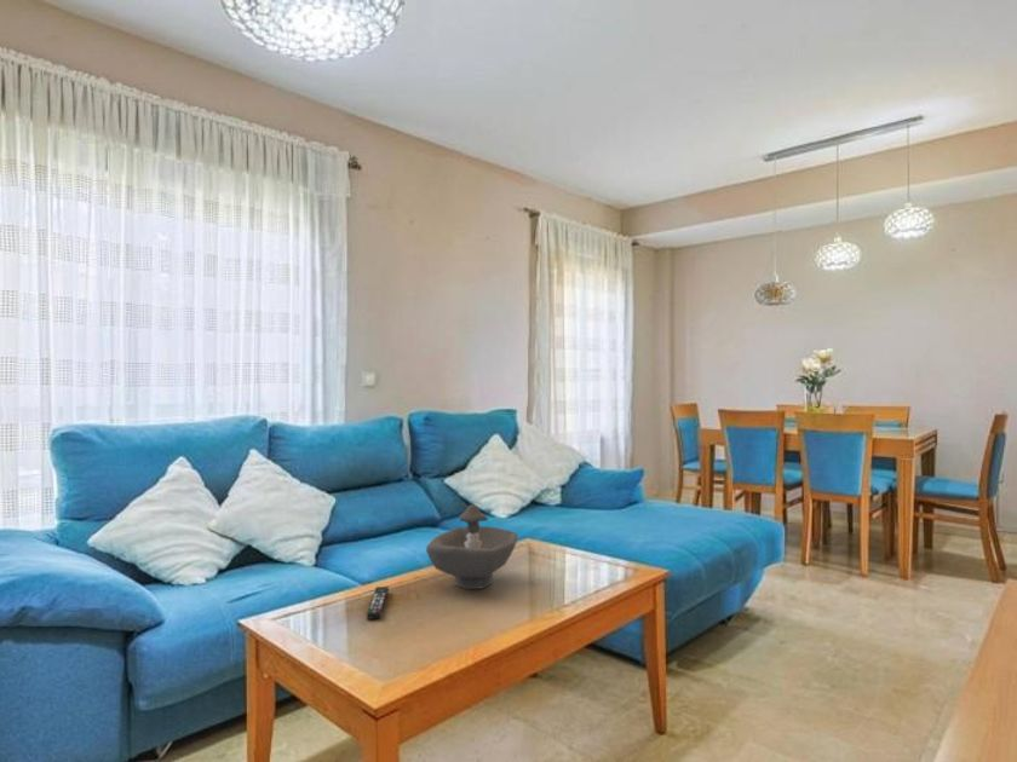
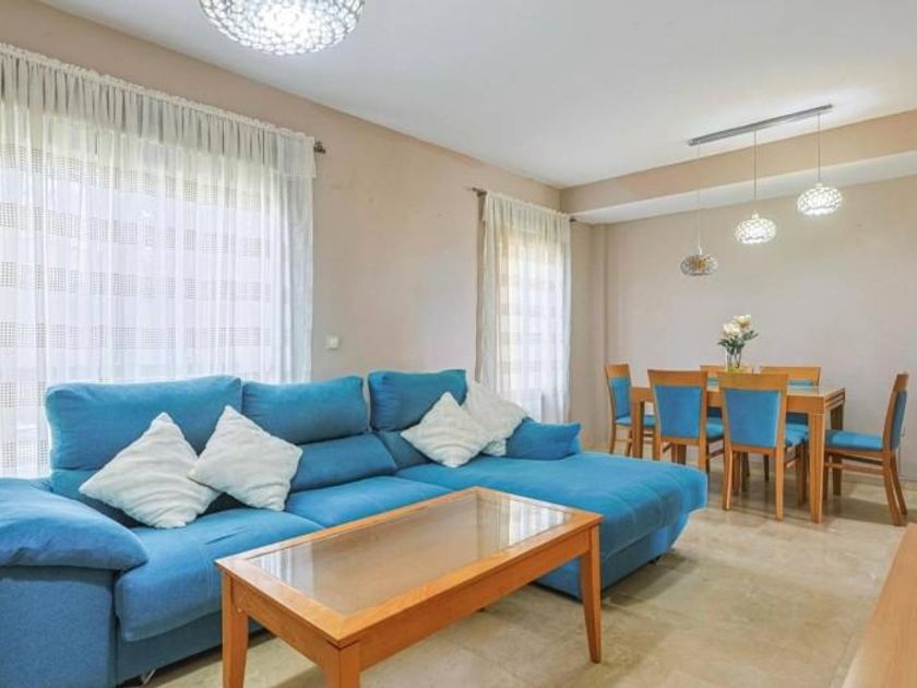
- remote control [366,585,390,620]
- decorative bowl [425,503,519,590]
